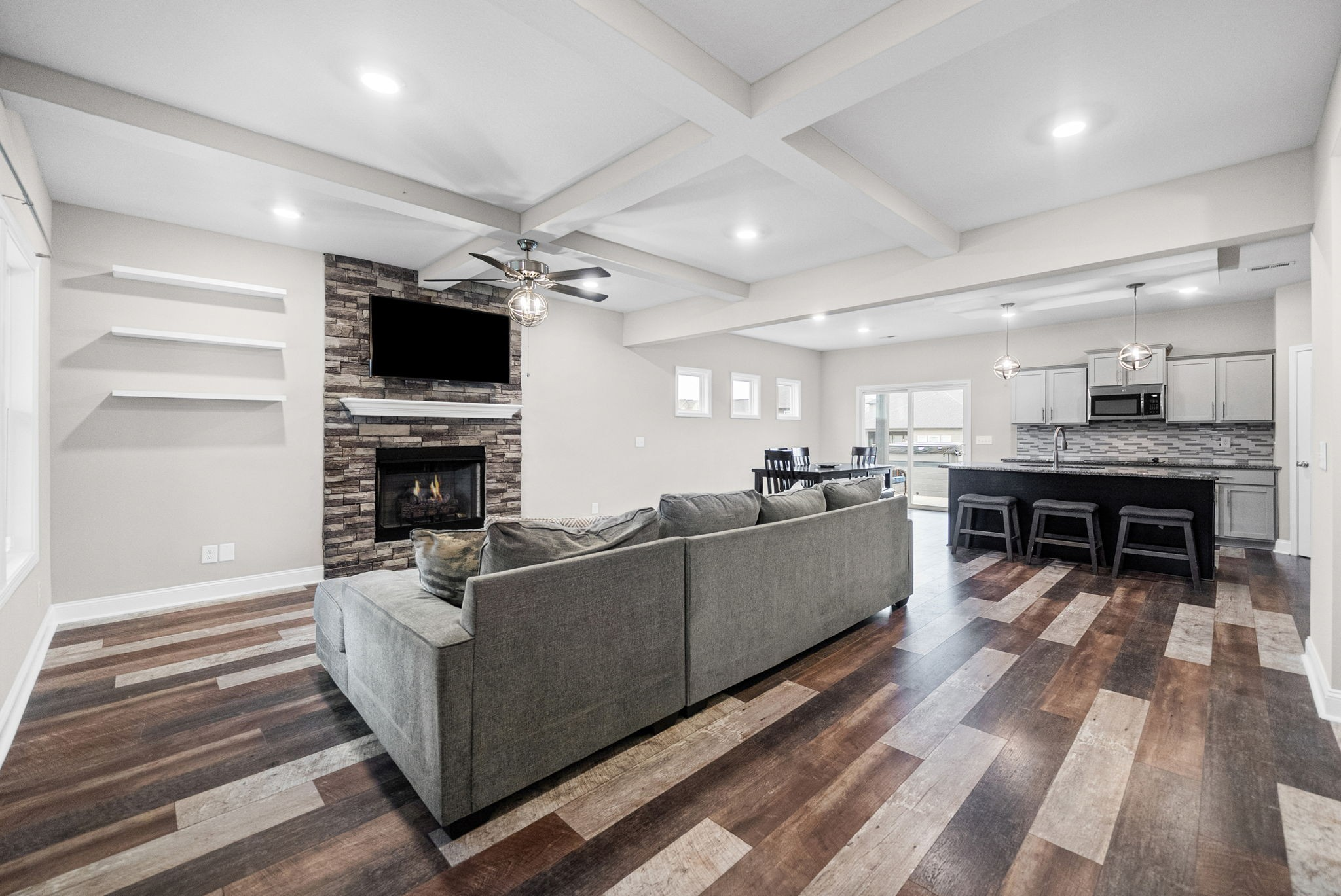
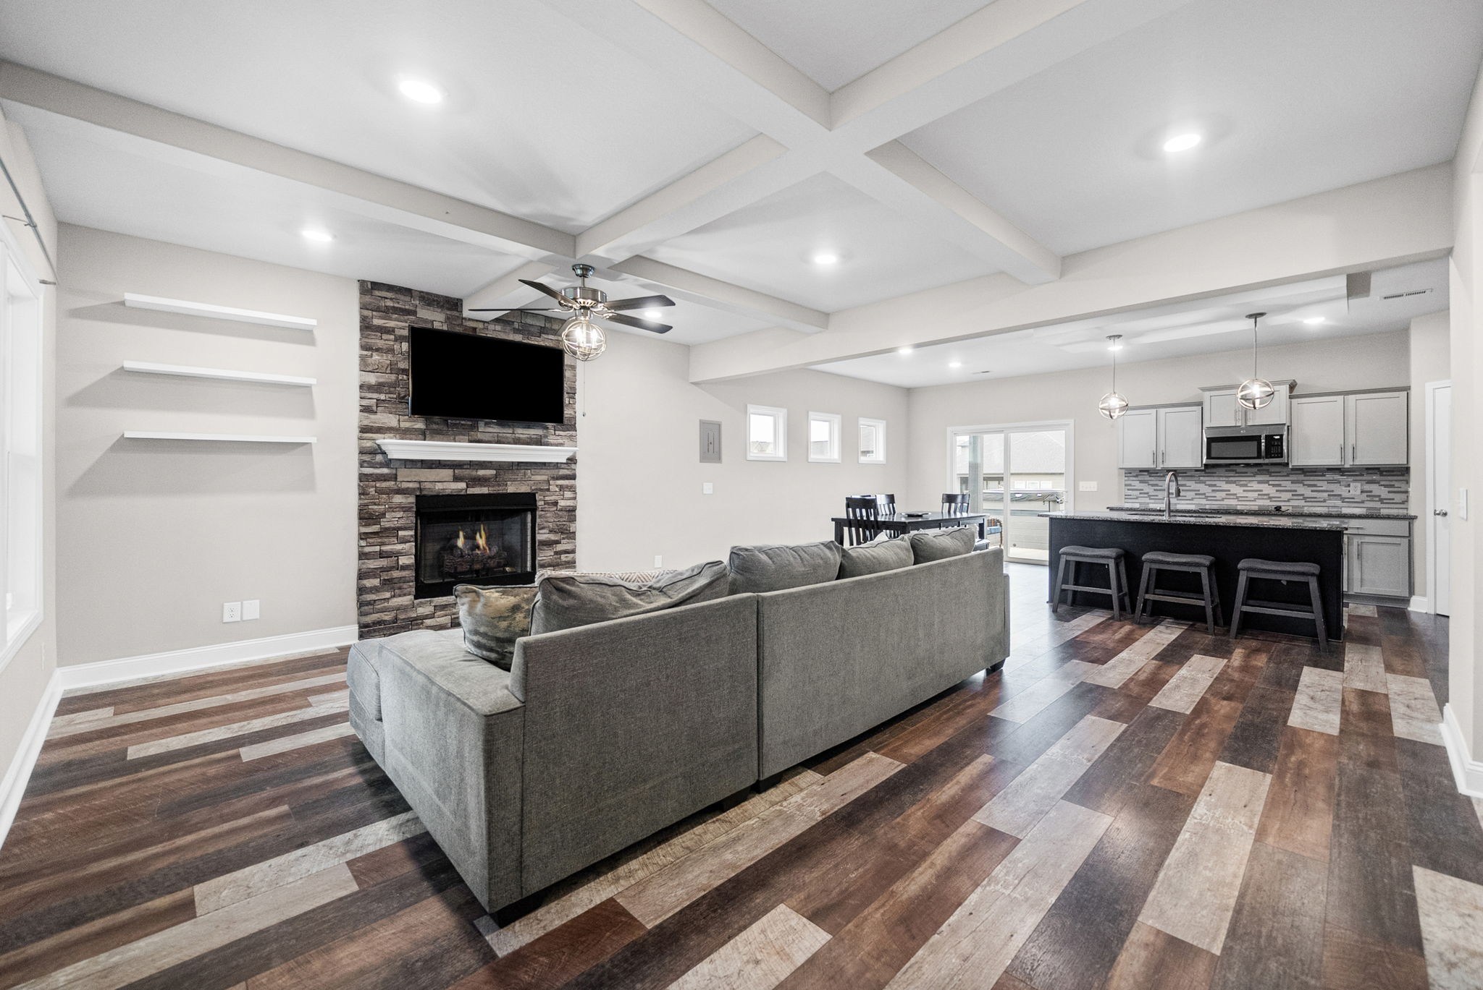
+ wall art [699,419,722,464]
